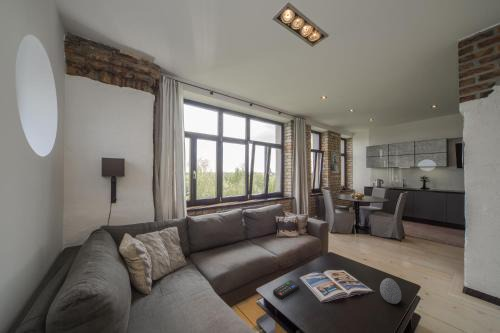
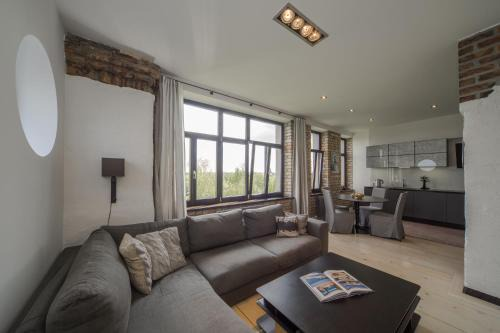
- decorative egg [379,277,402,305]
- remote control [272,279,300,300]
